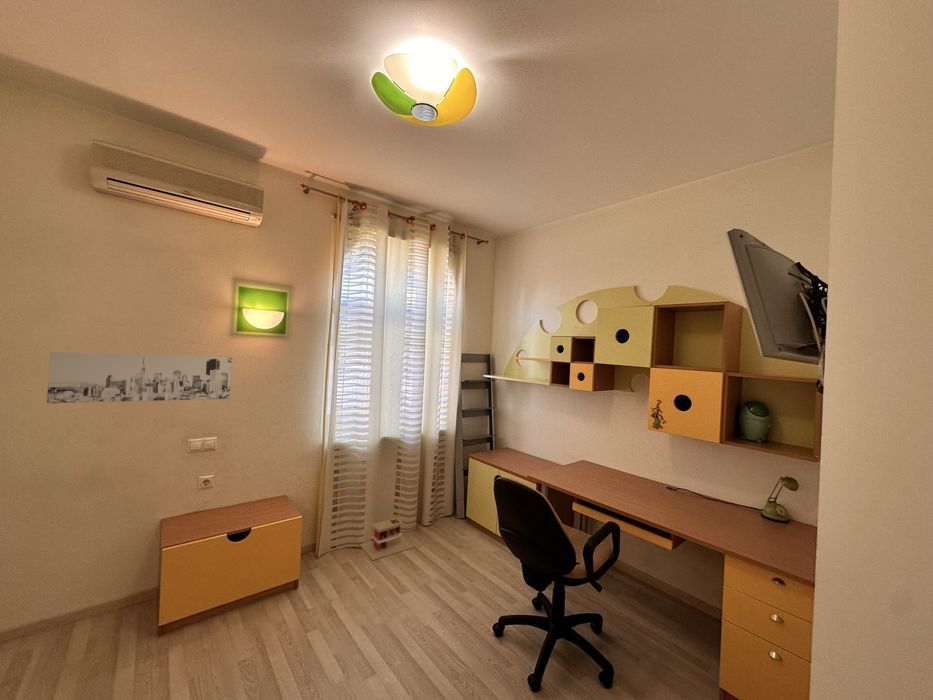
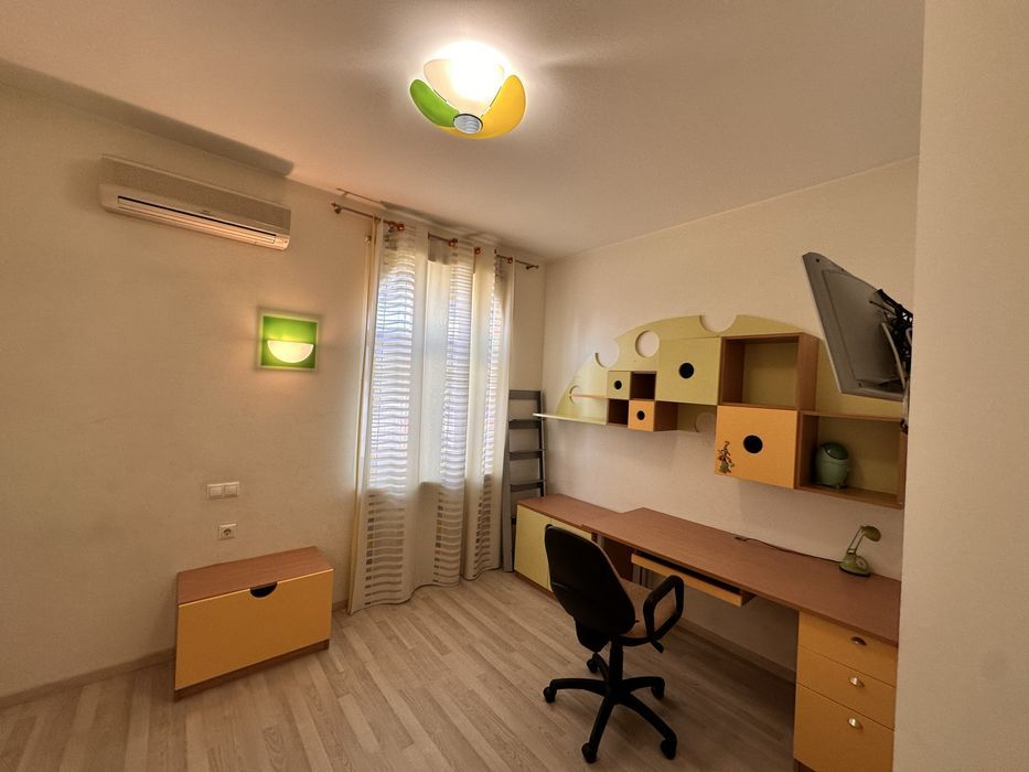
- wall art [46,351,233,404]
- toy house [359,517,416,561]
